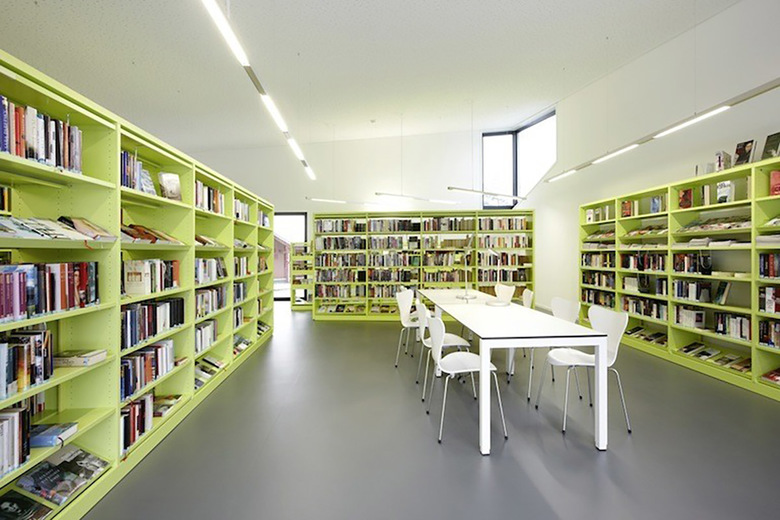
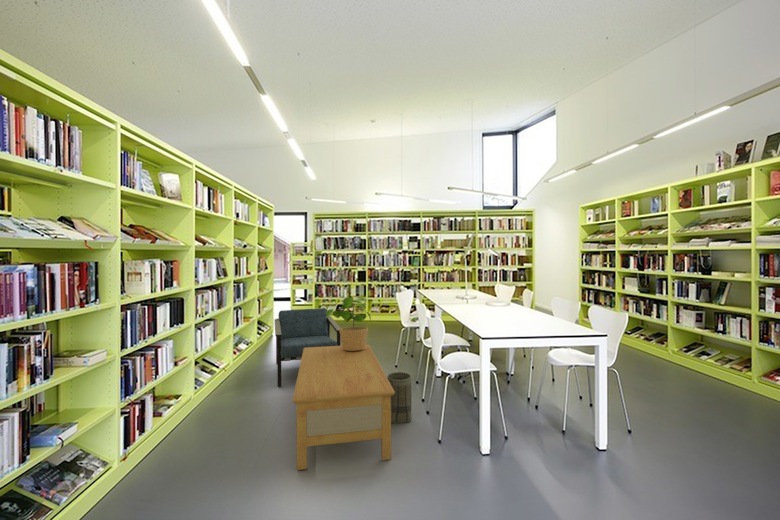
+ basket [386,371,413,425]
+ armchair [274,307,341,388]
+ coffee table [291,343,395,471]
+ potted plant [326,295,372,351]
